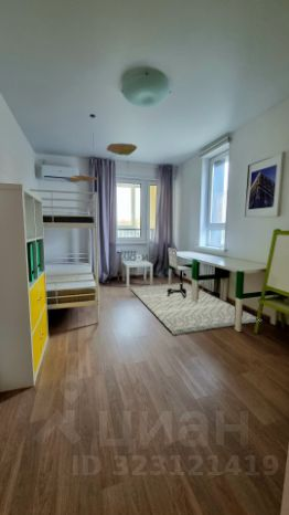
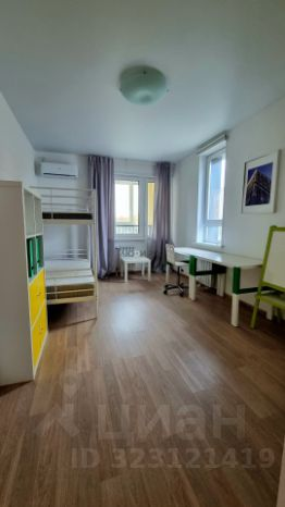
- ceiling mobile [63,113,138,195]
- rug [129,282,263,335]
